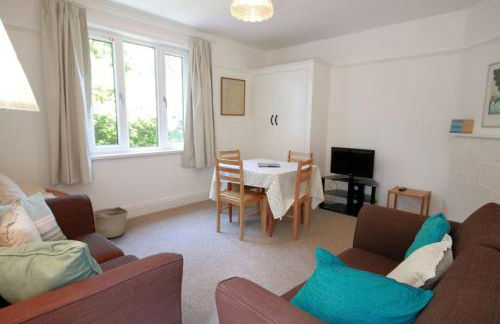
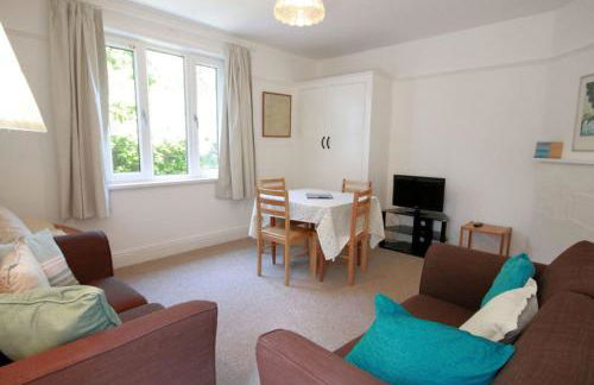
- basket [93,206,129,239]
